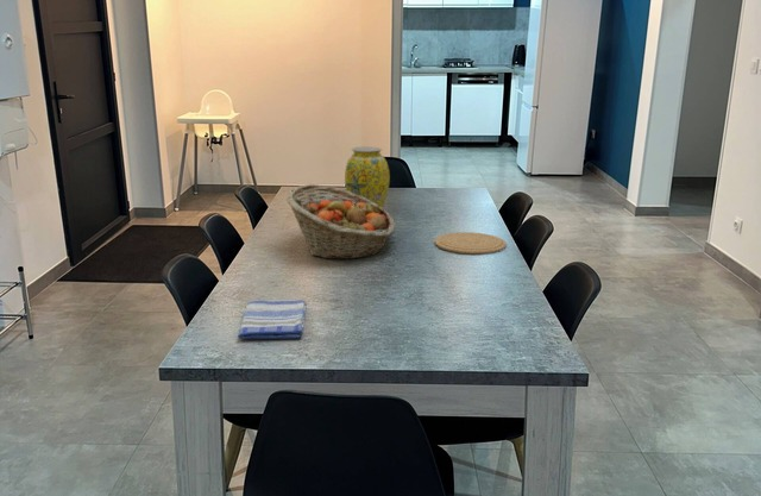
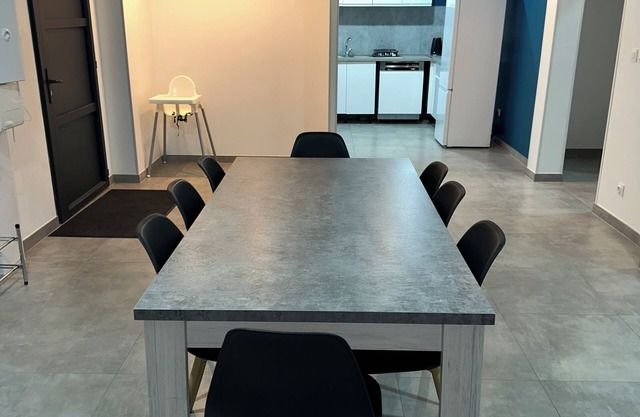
- dish towel [237,299,308,340]
- vase [344,145,391,208]
- plate [434,231,508,255]
- fruit basket [285,183,396,260]
